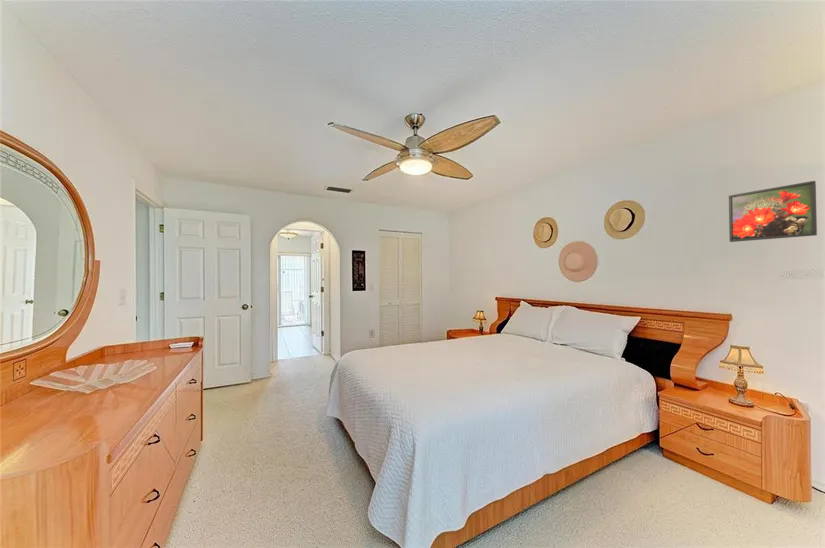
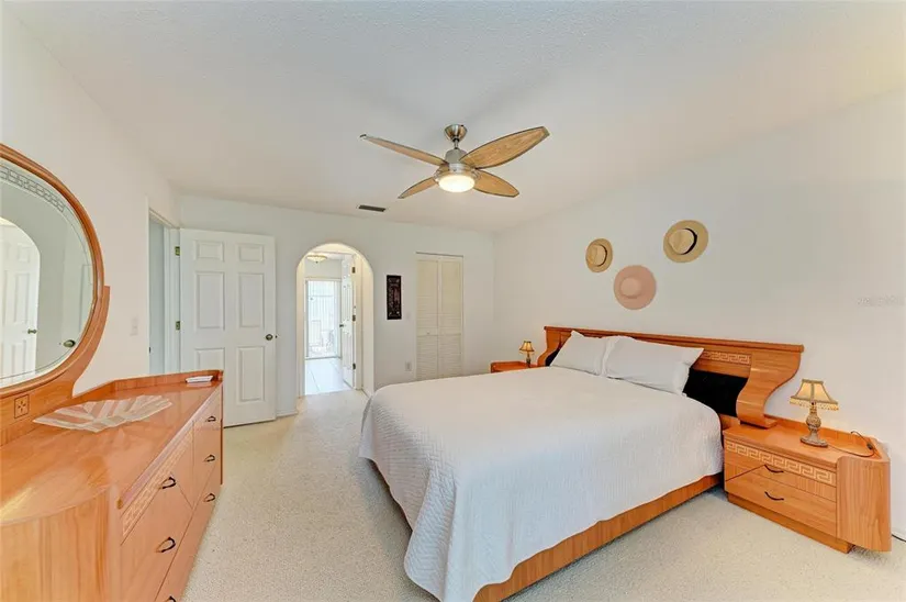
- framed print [728,180,818,243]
